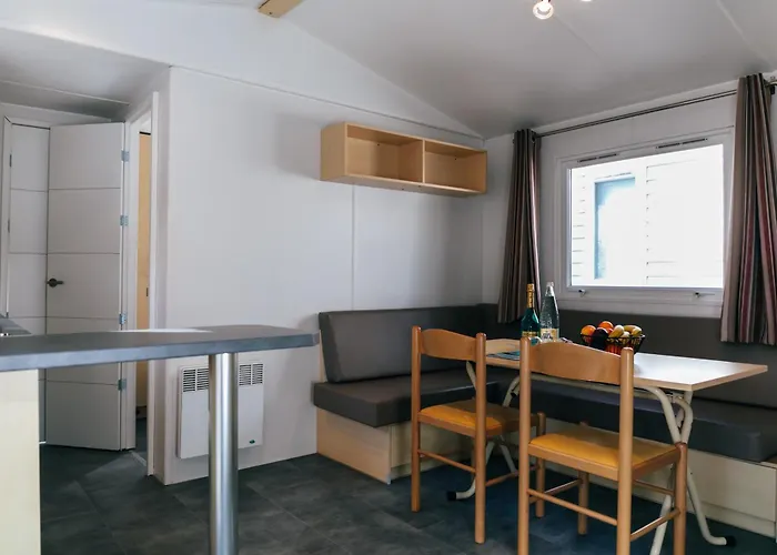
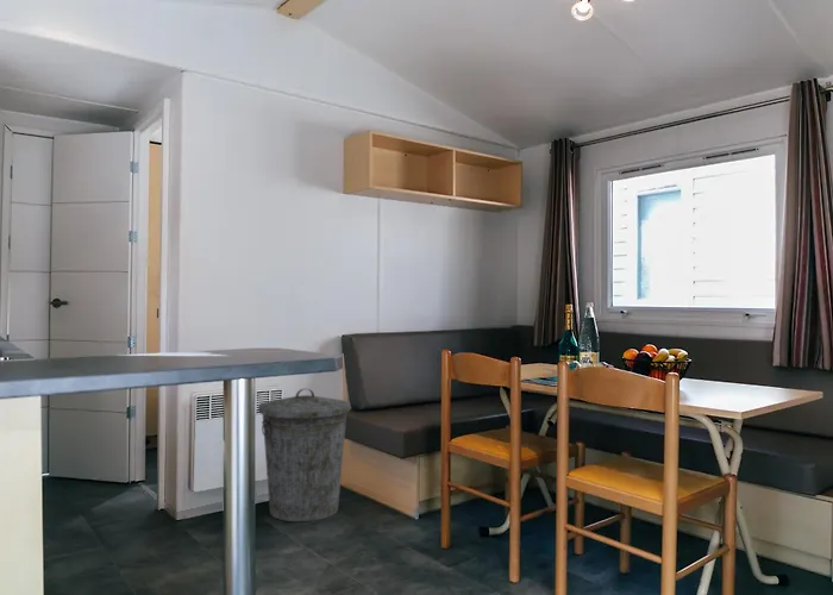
+ trash can [257,388,351,522]
